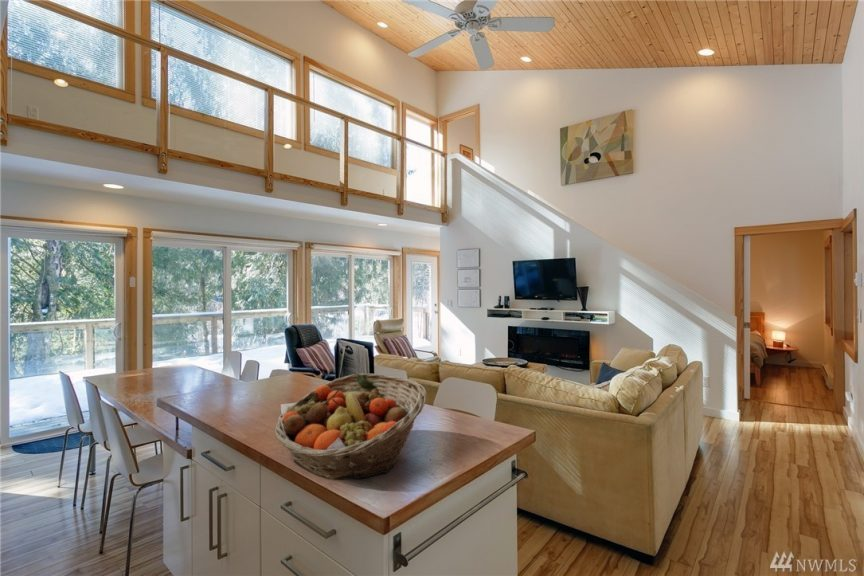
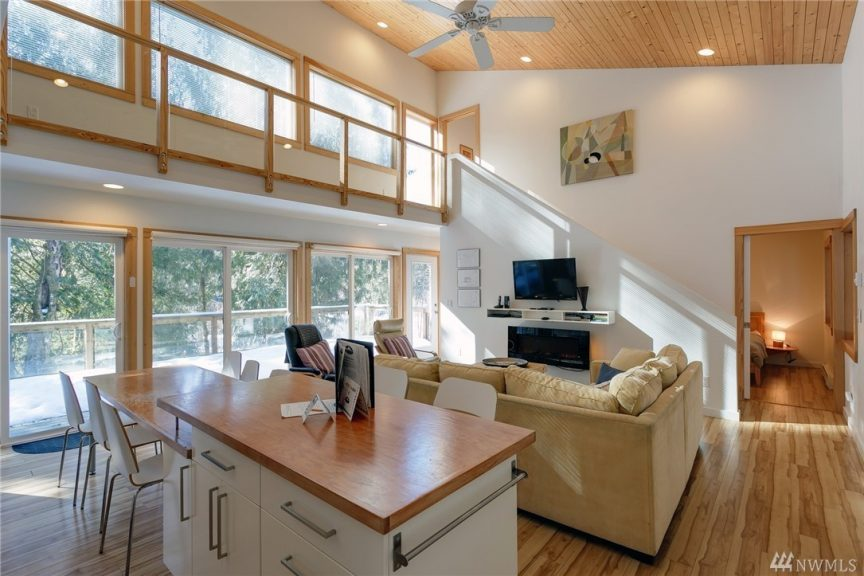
- fruit basket [273,372,428,481]
